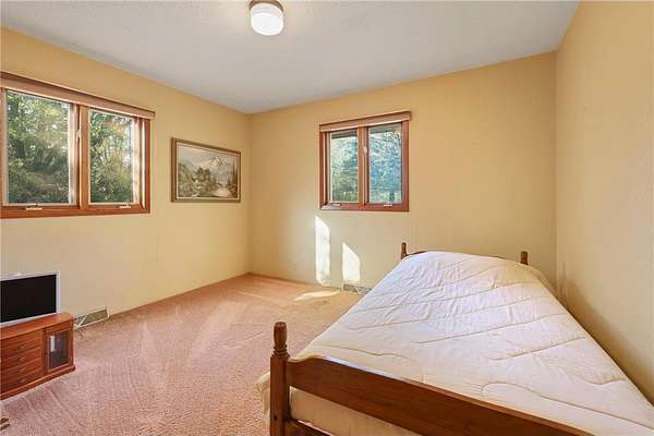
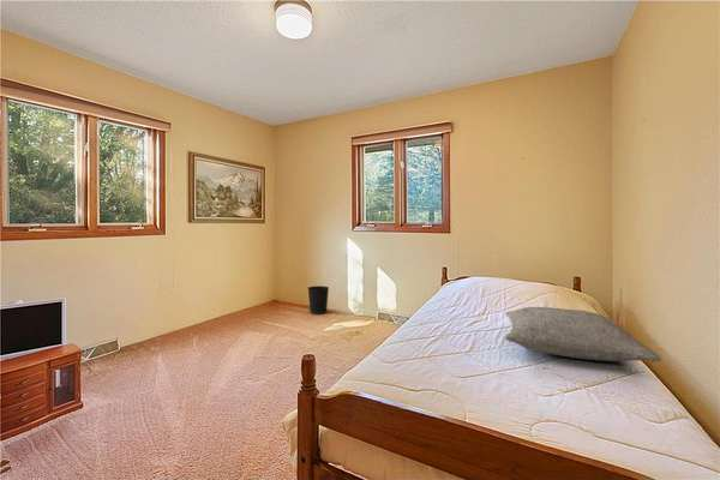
+ wastebasket [307,284,330,316]
+ pillow [504,306,662,362]
